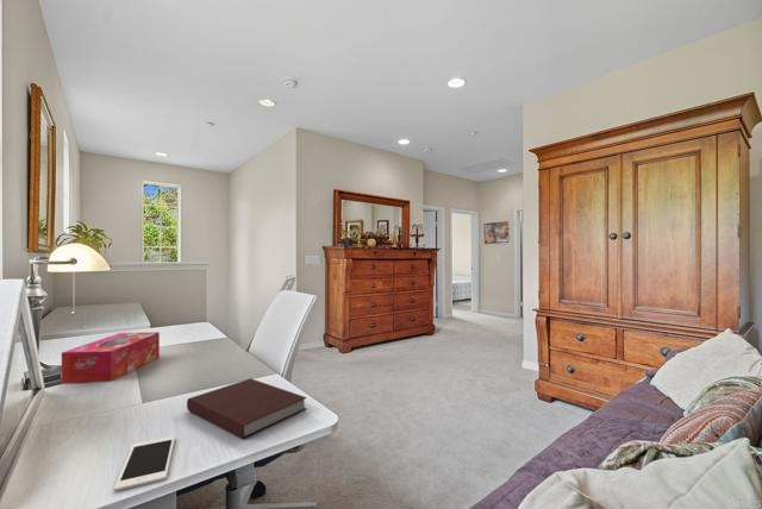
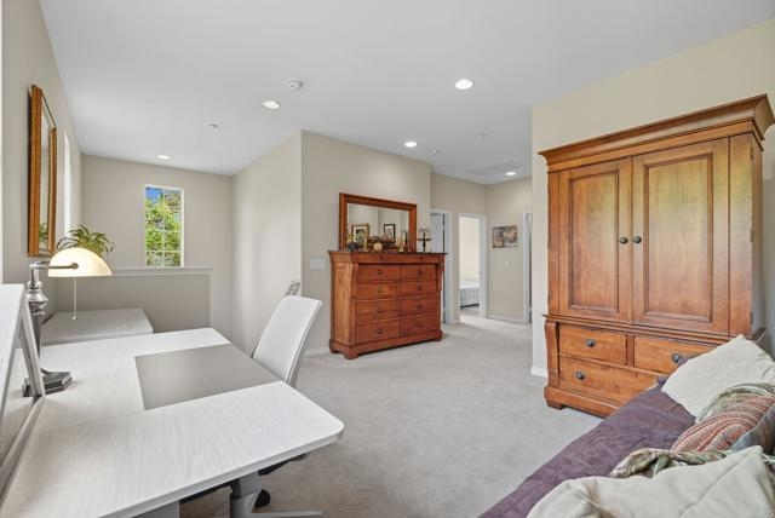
- notebook [186,377,307,440]
- tissue box [61,331,161,384]
- cell phone [113,435,176,492]
